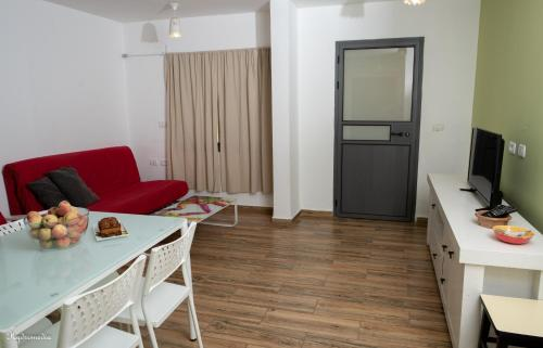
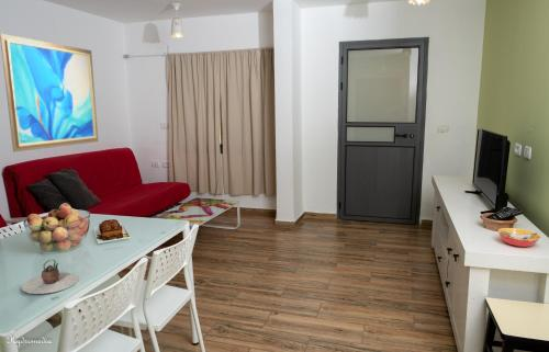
+ wall art [0,33,99,154]
+ teapot [21,259,80,295]
